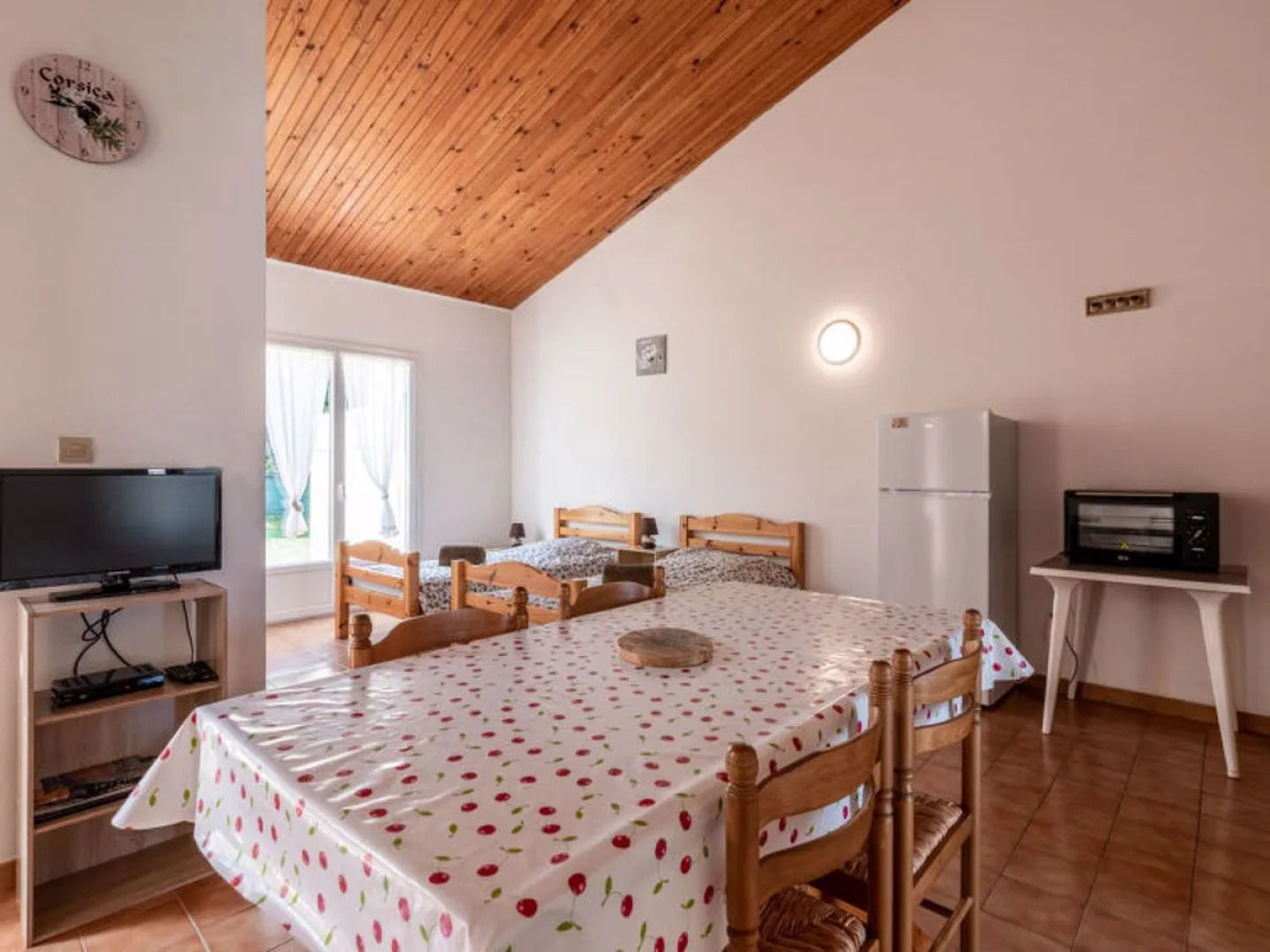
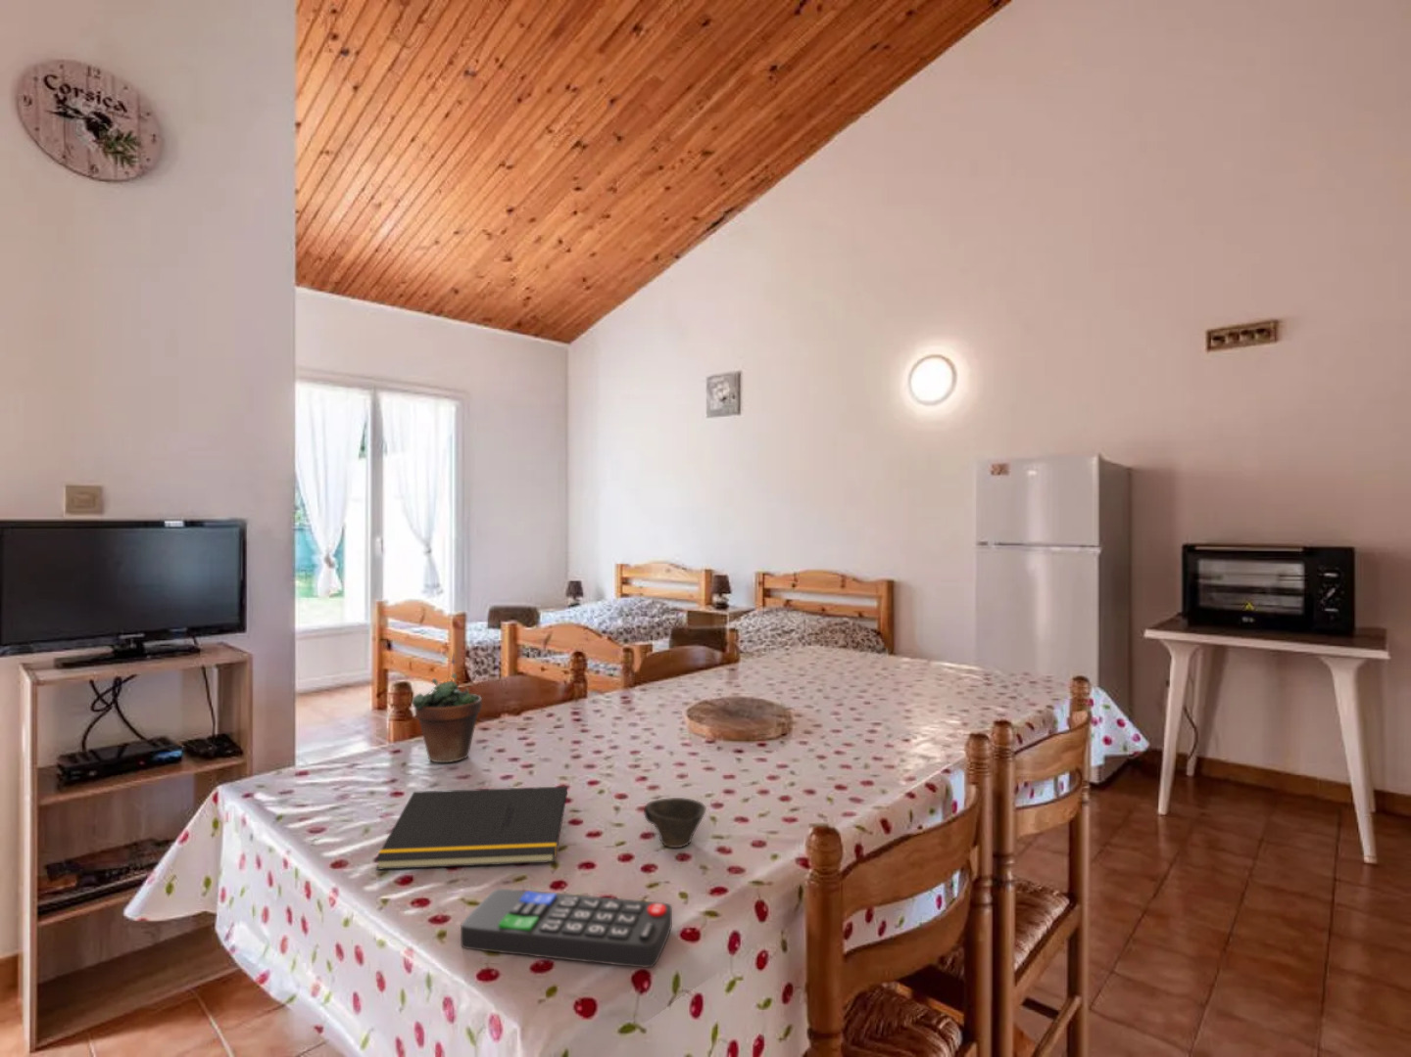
+ notepad [374,786,569,872]
+ succulent plant [411,652,483,764]
+ cup [643,797,708,848]
+ remote control [460,888,673,968]
